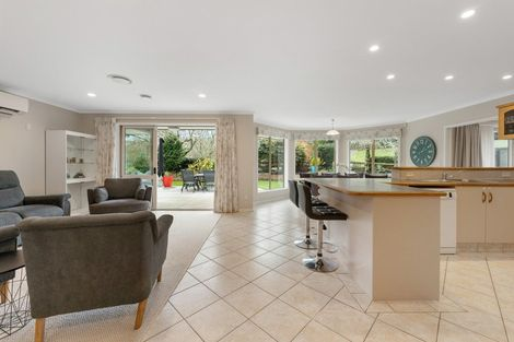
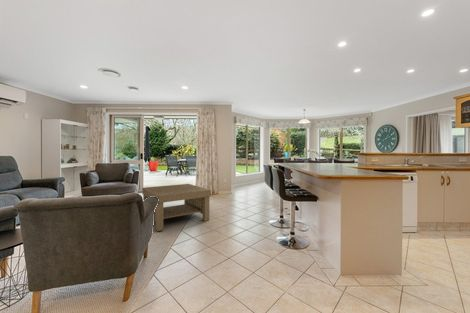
+ coffee table [141,183,212,232]
